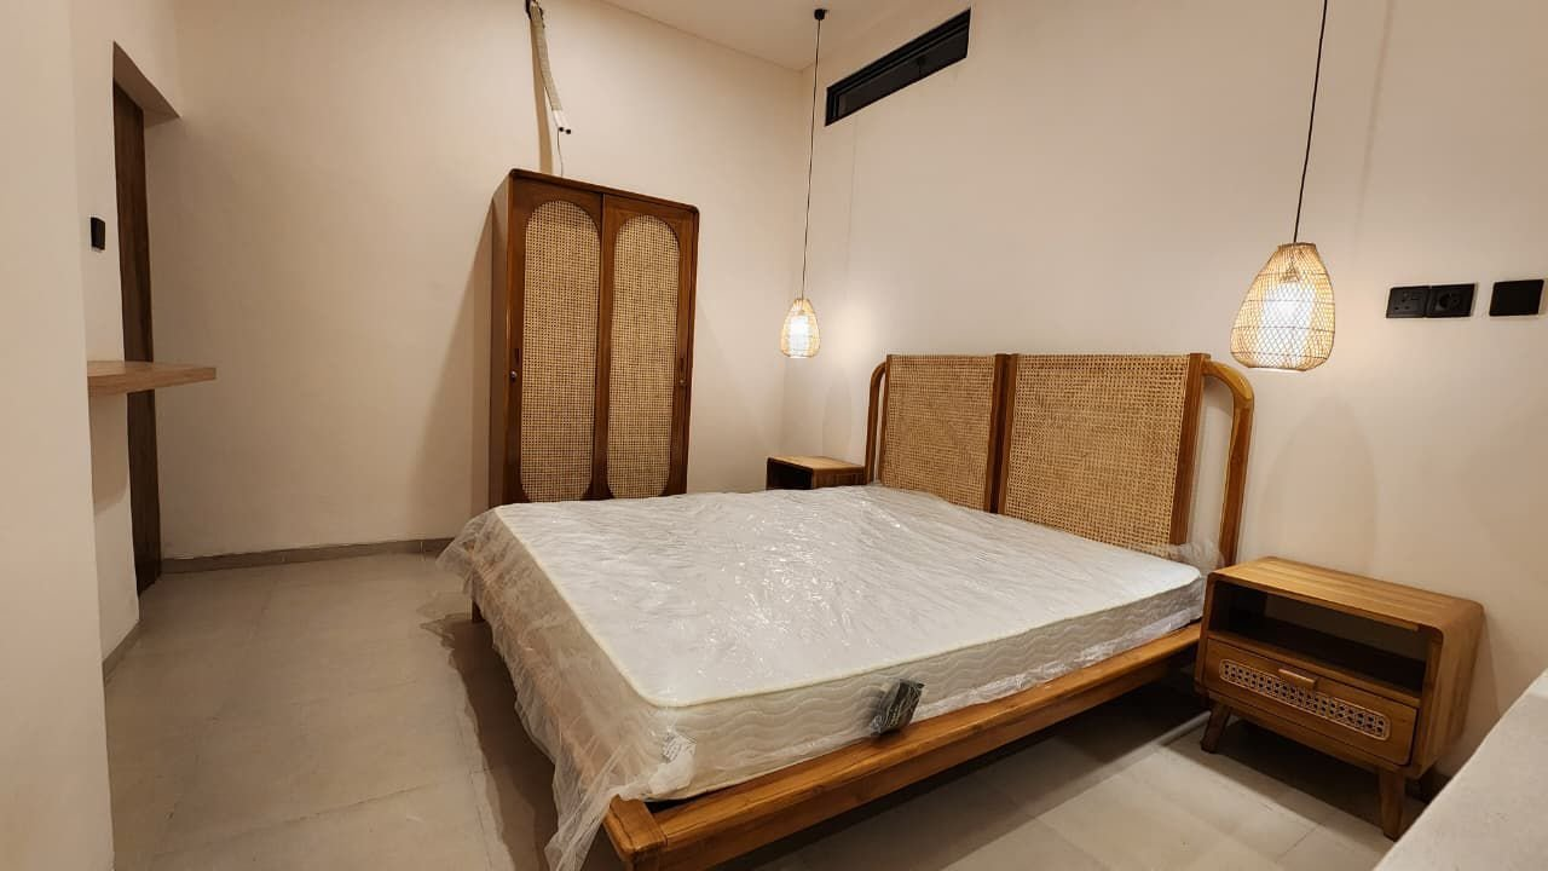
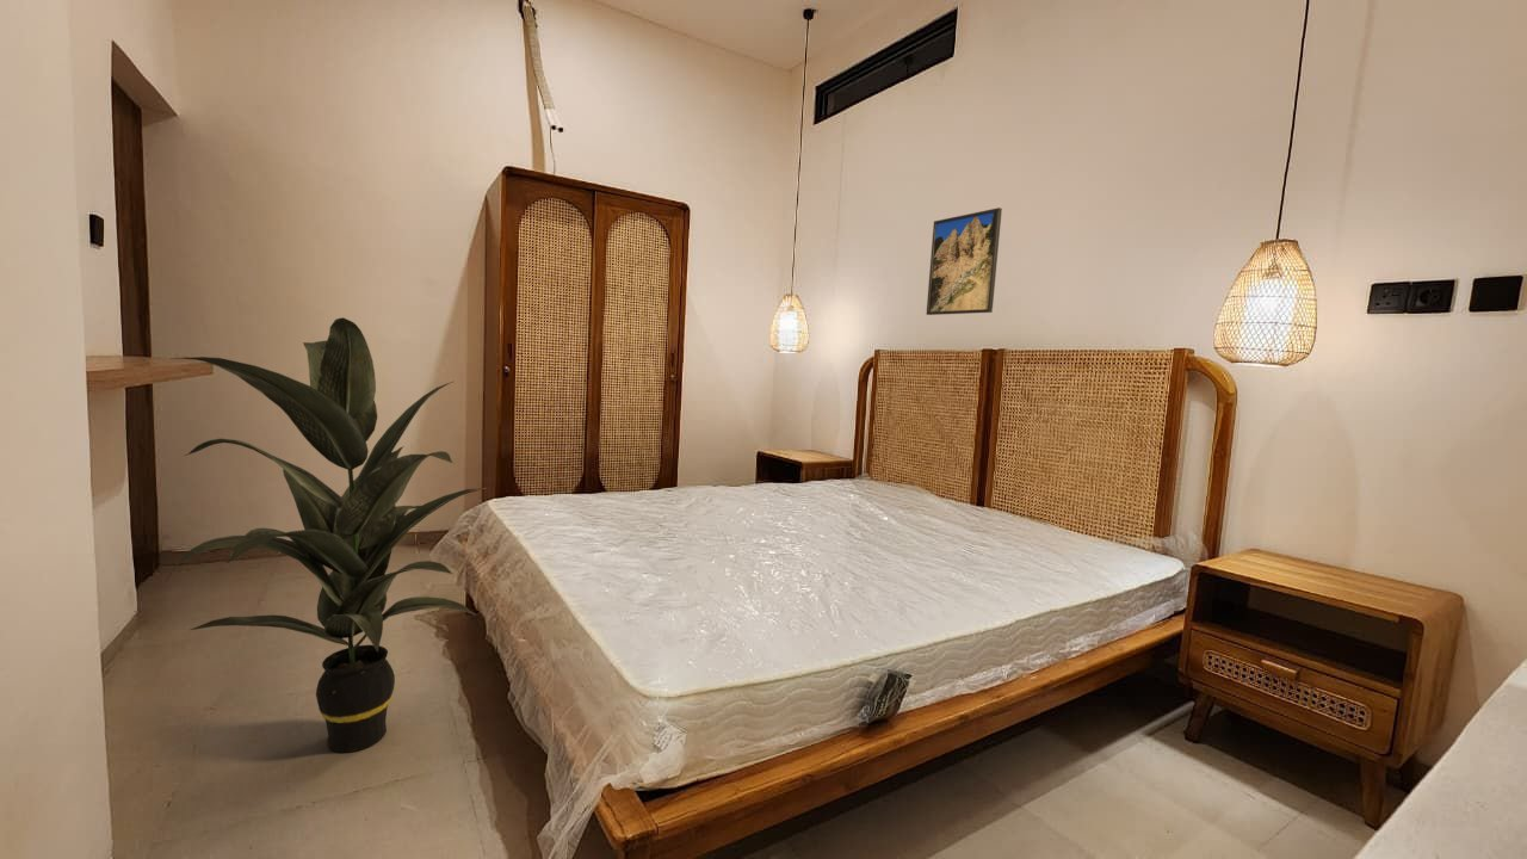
+ indoor plant [165,316,487,753]
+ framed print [926,206,1003,316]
